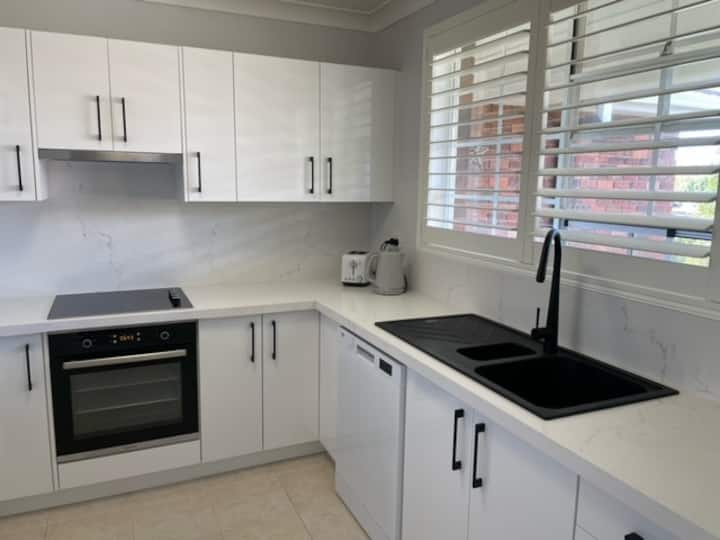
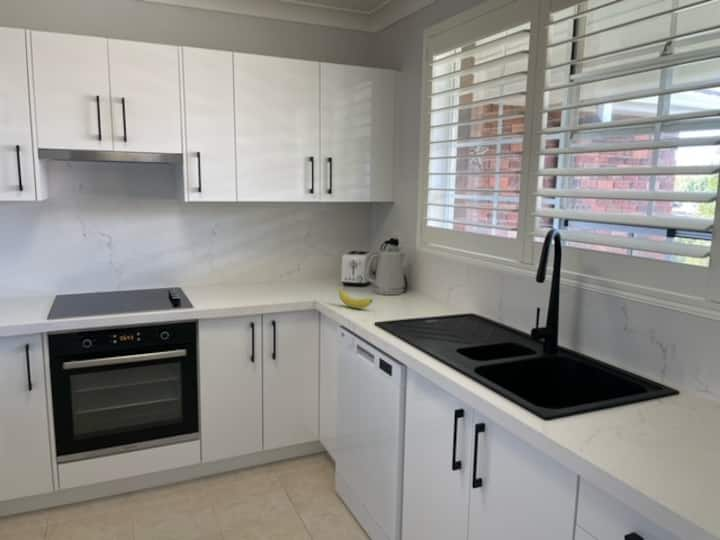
+ fruit [337,284,373,309]
